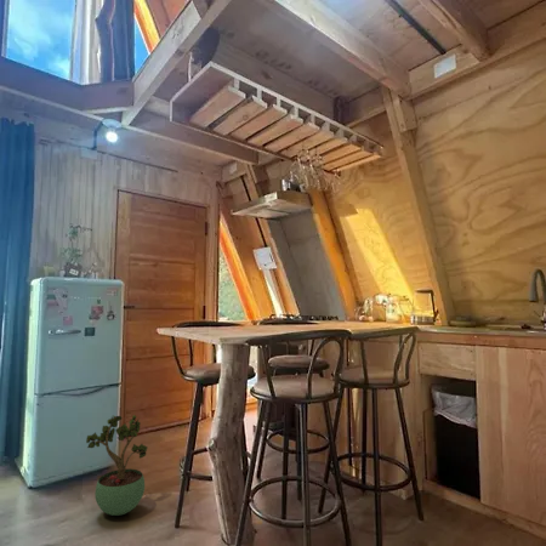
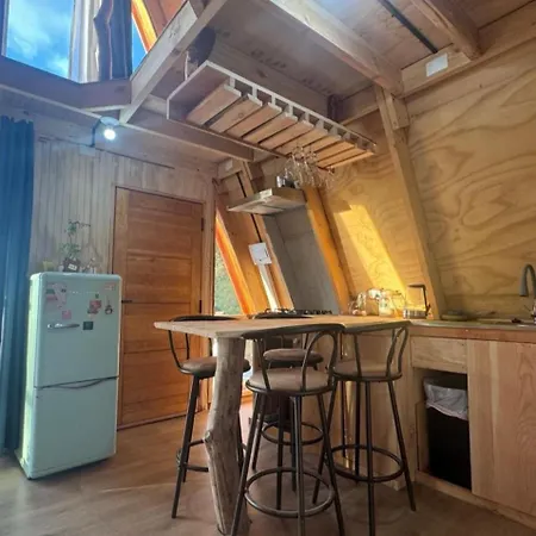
- potted plant [85,414,149,517]
